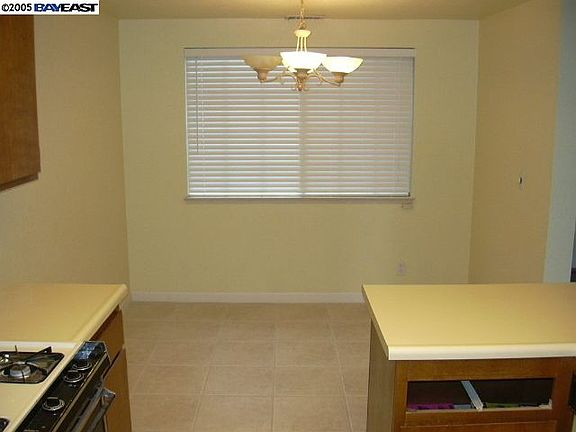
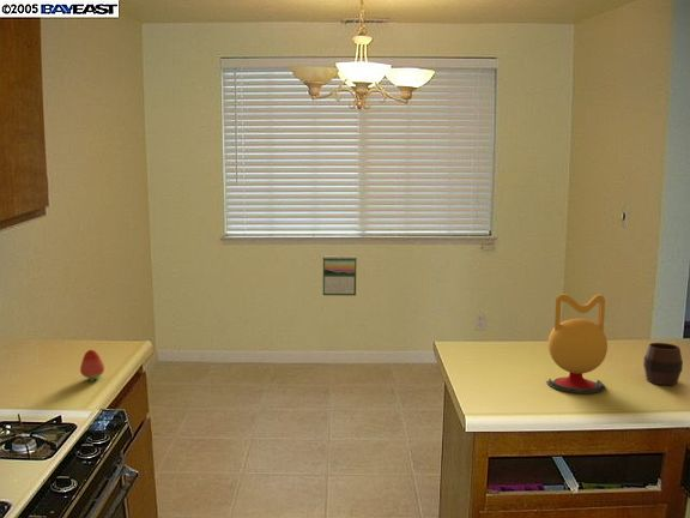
+ cup [642,342,684,386]
+ kettle [545,293,609,394]
+ calendar [322,254,357,297]
+ fruit [79,349,105,381]
